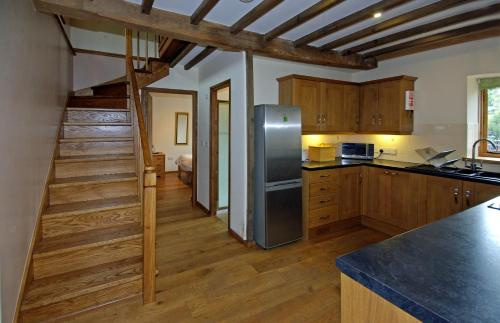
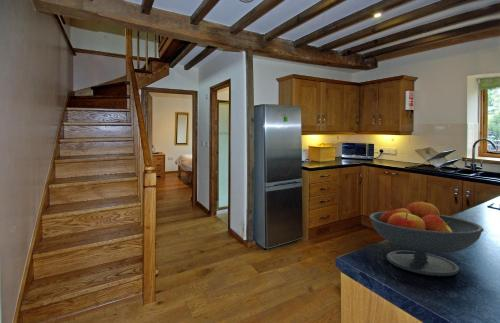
+ fruit bowl [368,200,485,277]
